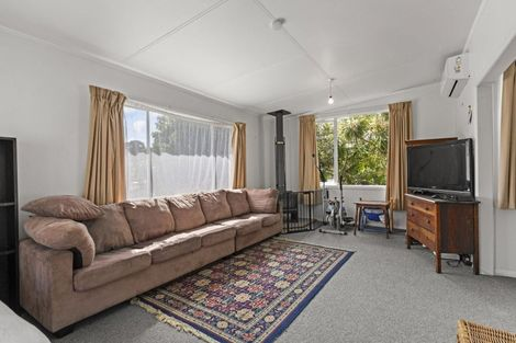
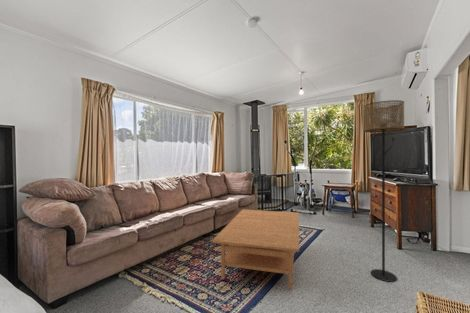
+ floor lamp [363,99,405,283]
+ coffee table [211,208,300,291]
